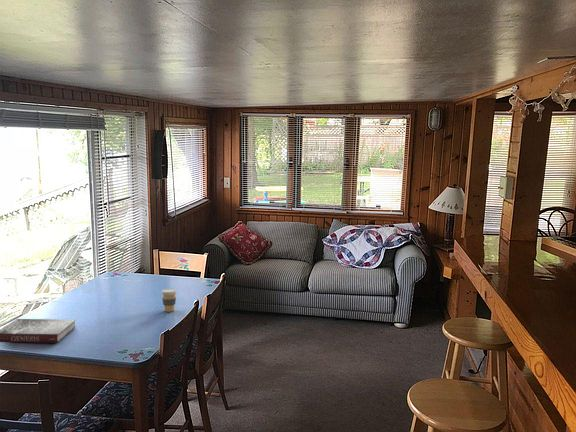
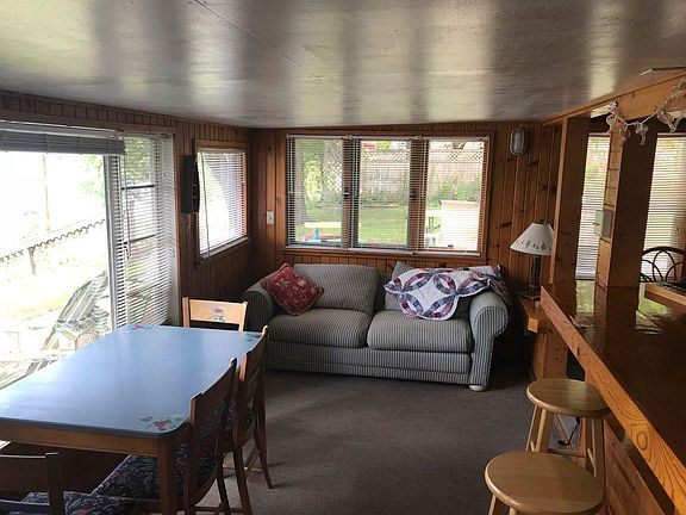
- coffee cup [160,288,178,313]
- book [0,318,77,344]
